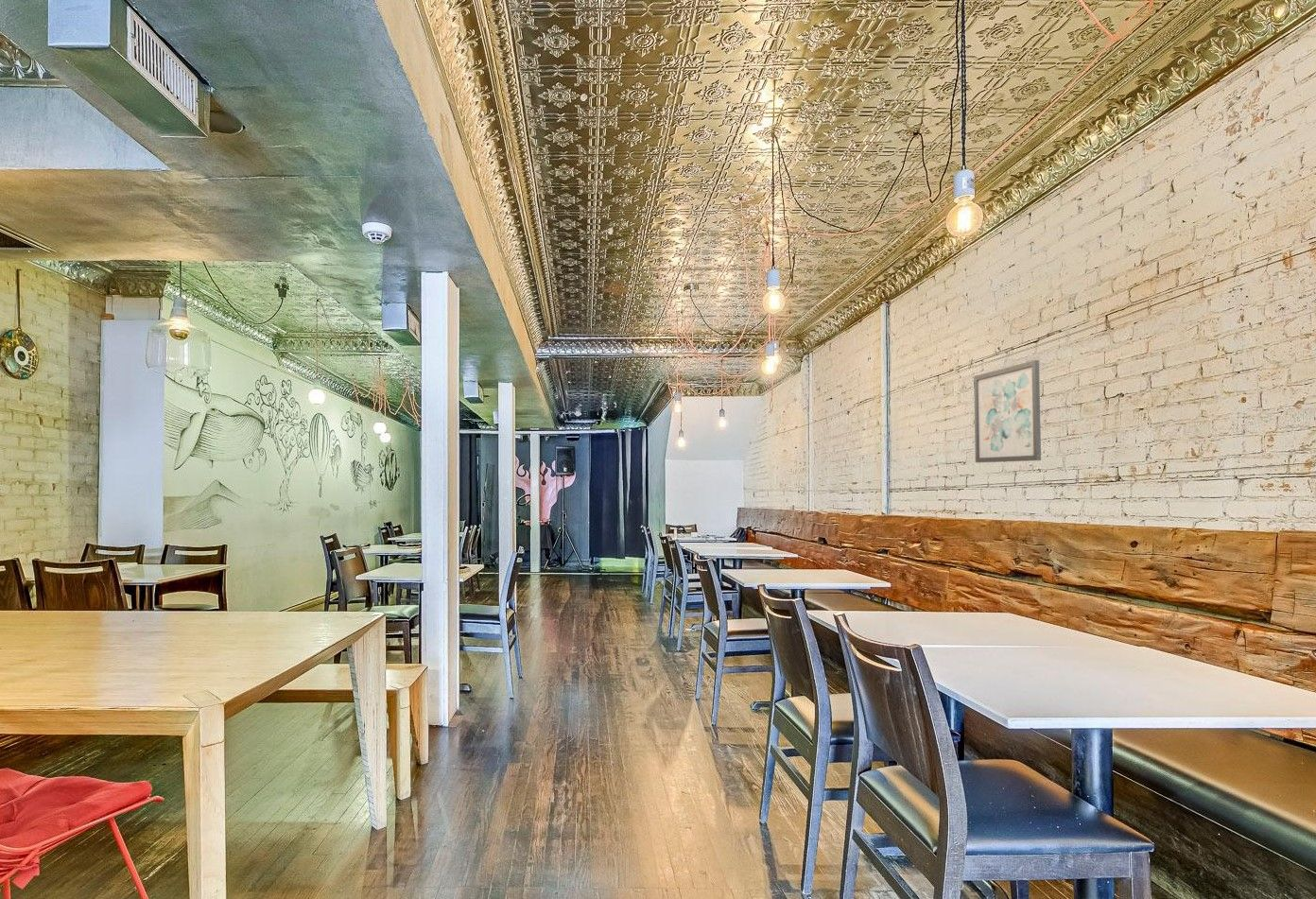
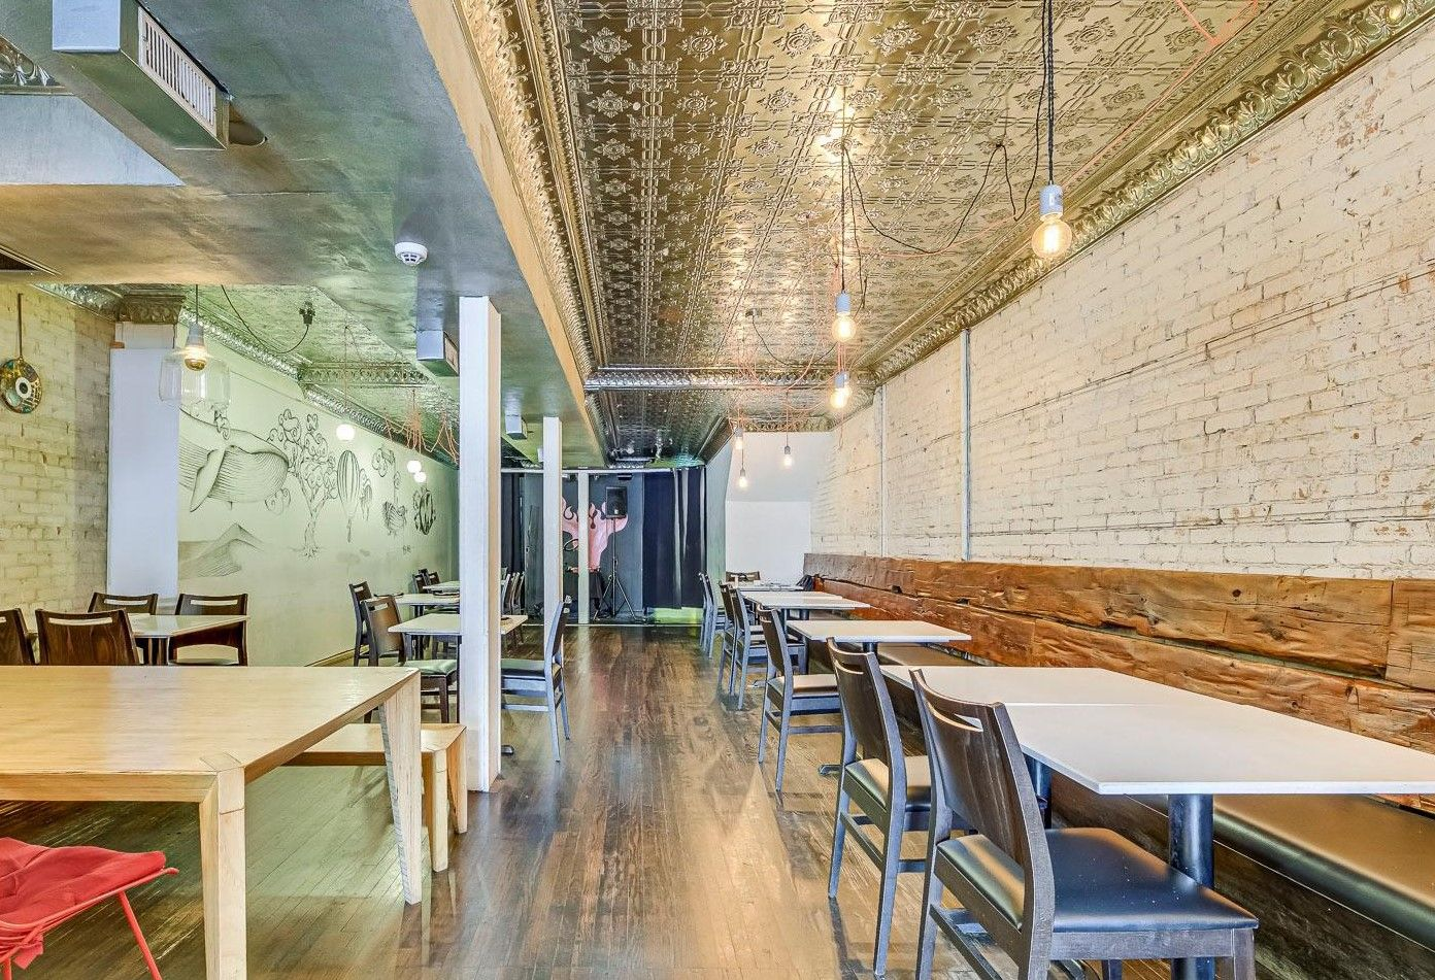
- wall art [973,359,1042,463]
